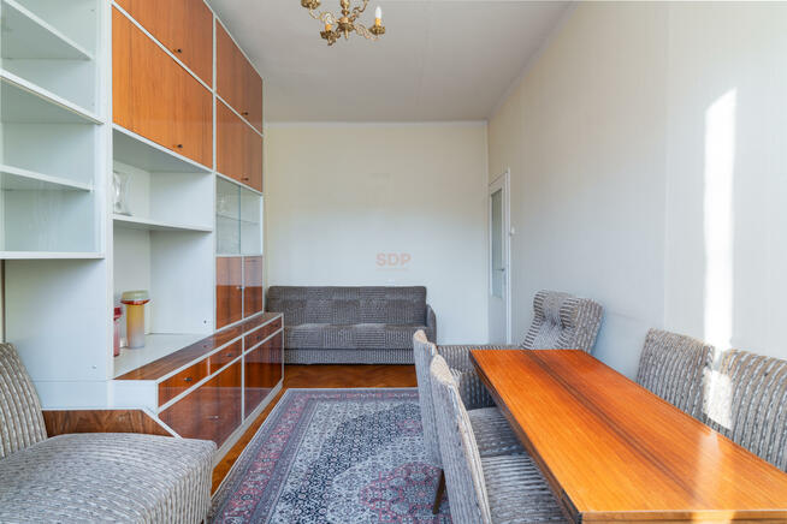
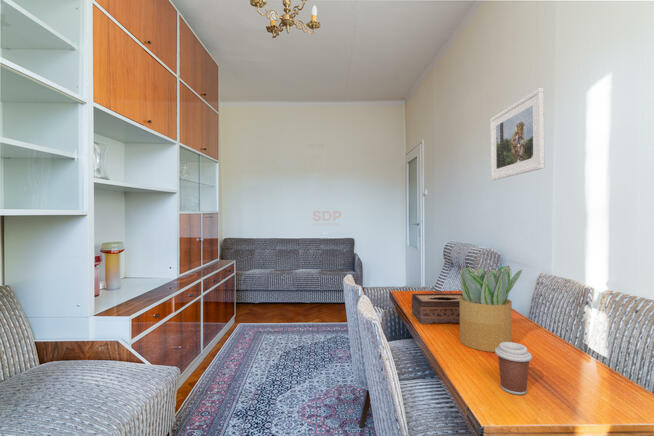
+ tissue box [410,293,463,325]
+ potted plant [457,265,523,353]
+ coffee cup [494,341,533,396]
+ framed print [489,87,546,181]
